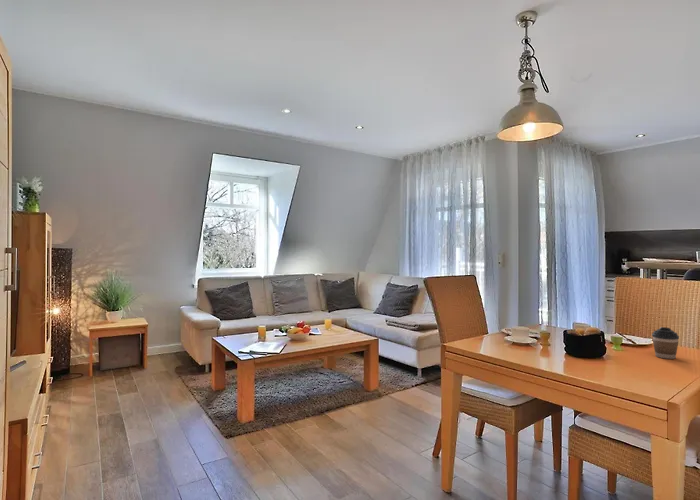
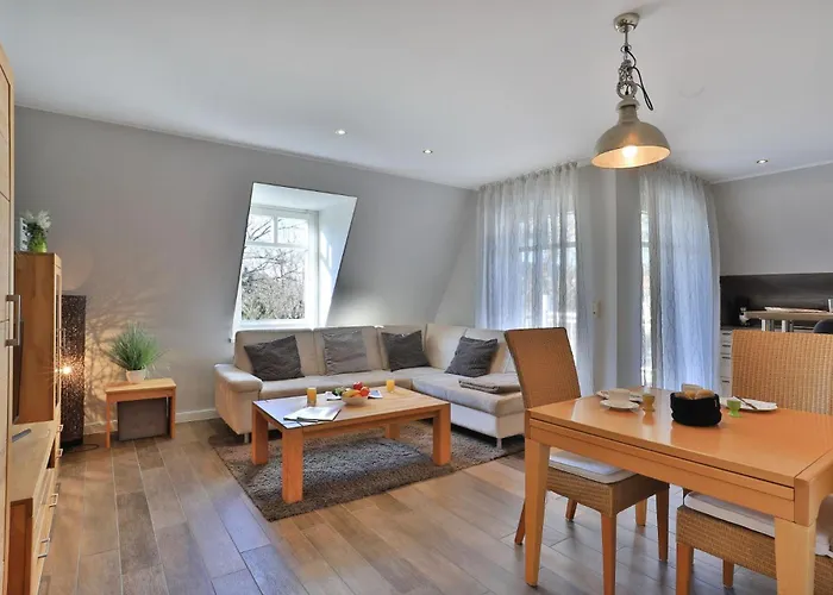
- coffee cup [651,326,680,360]
